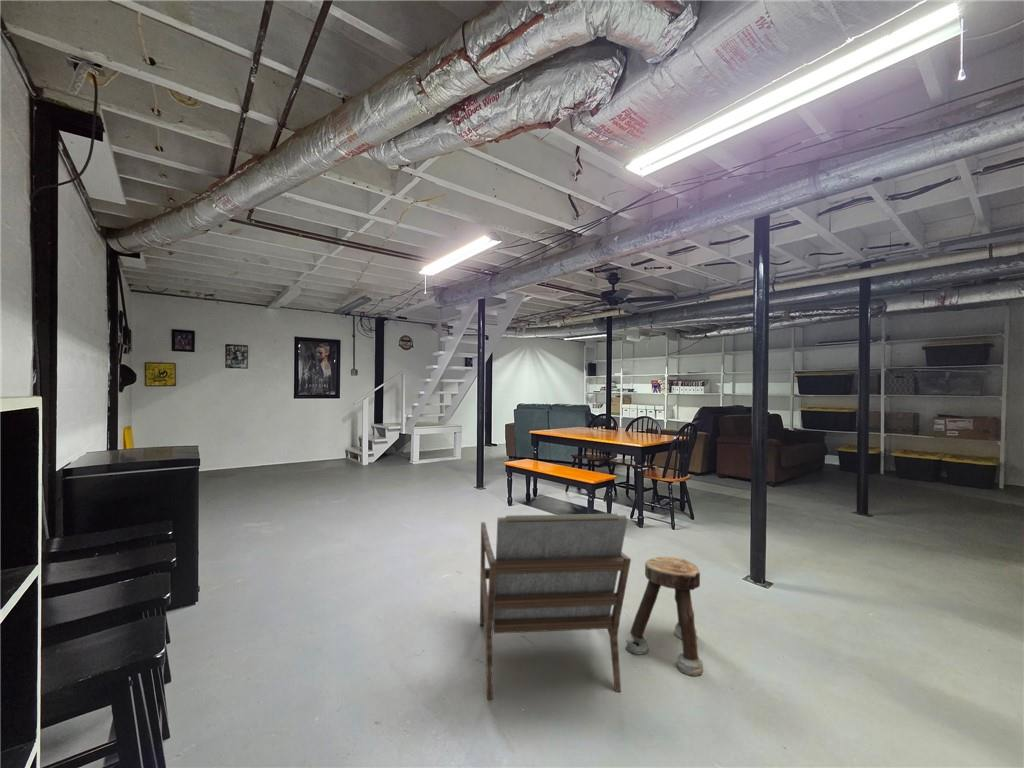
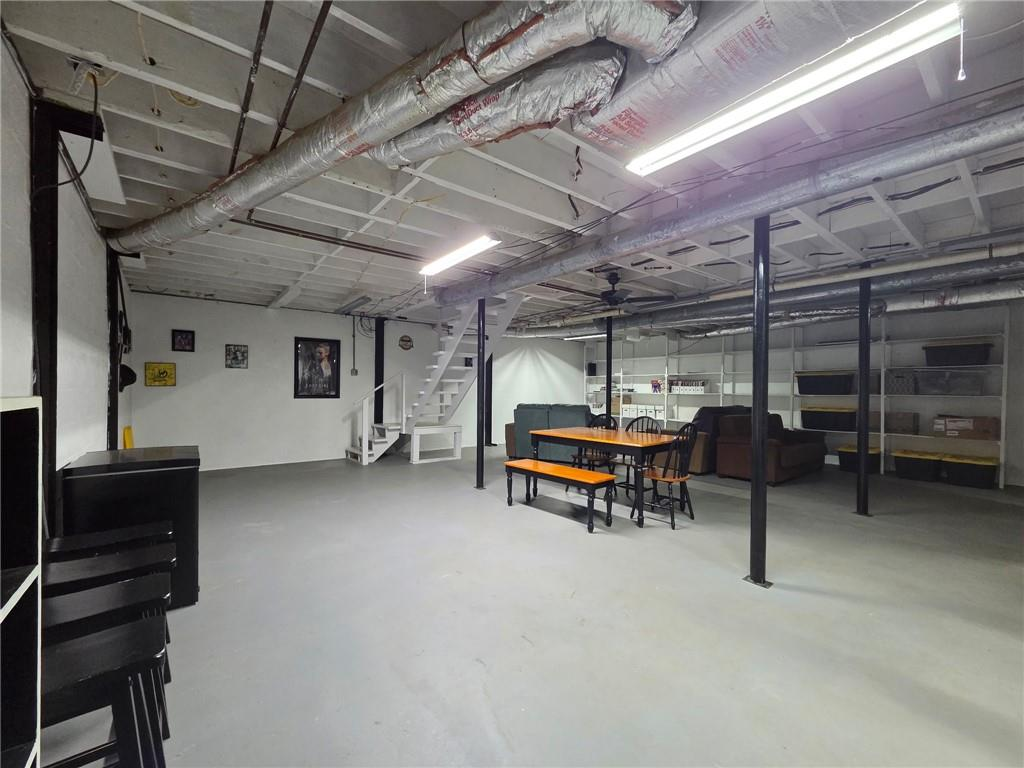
- stool [625,556,705,677]
- armchair [479,513,632,700]
